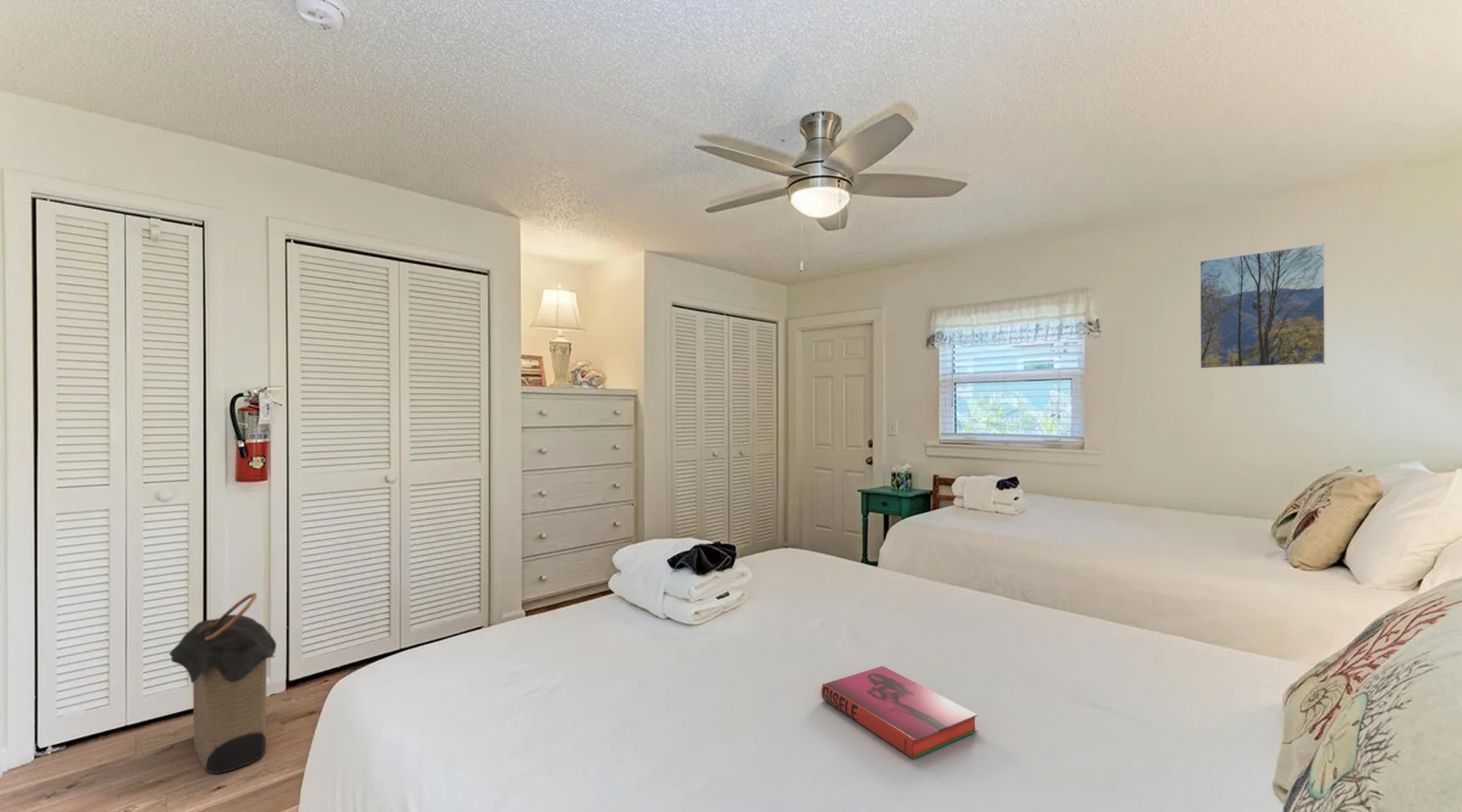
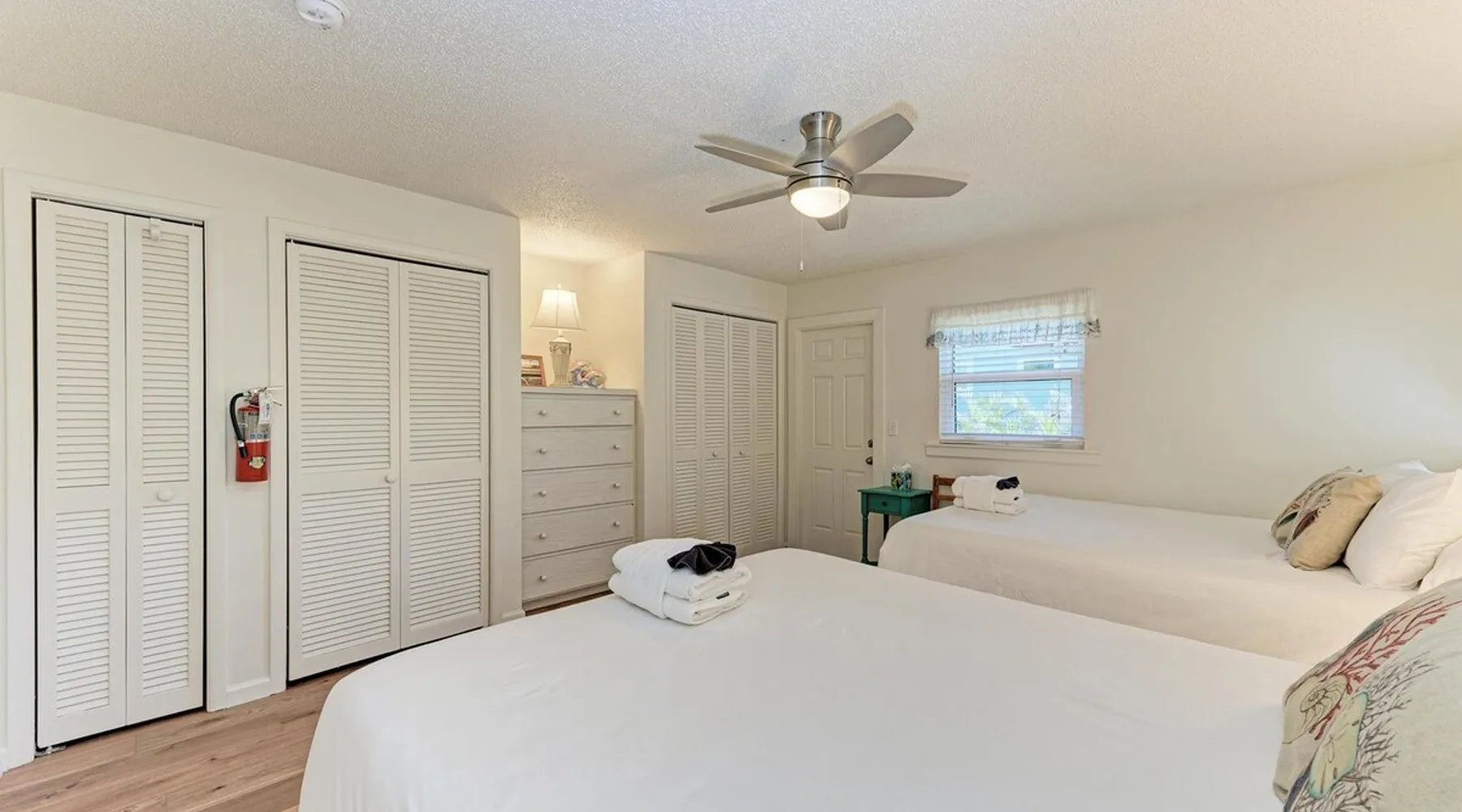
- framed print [1199,243,1326,369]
- laundry hamper [168,592,277,775]
- hardback book [820,665,979,760]
